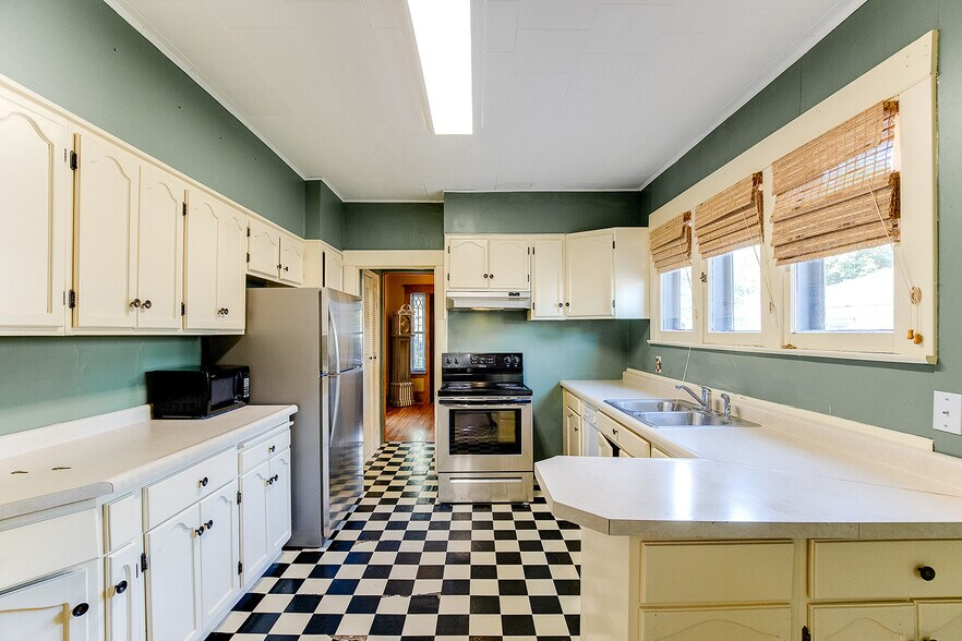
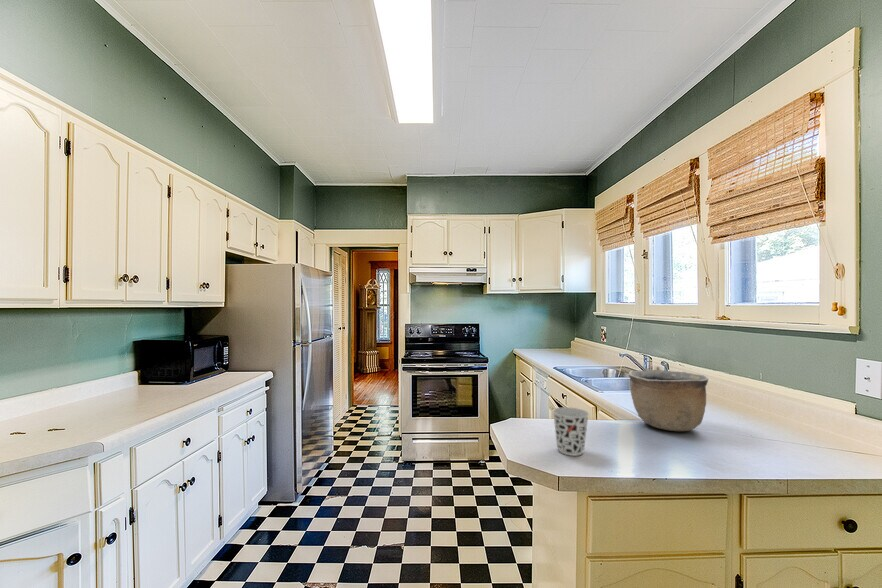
+ bowl [628,369,709,432]
+ cup [552,406,590,457]
